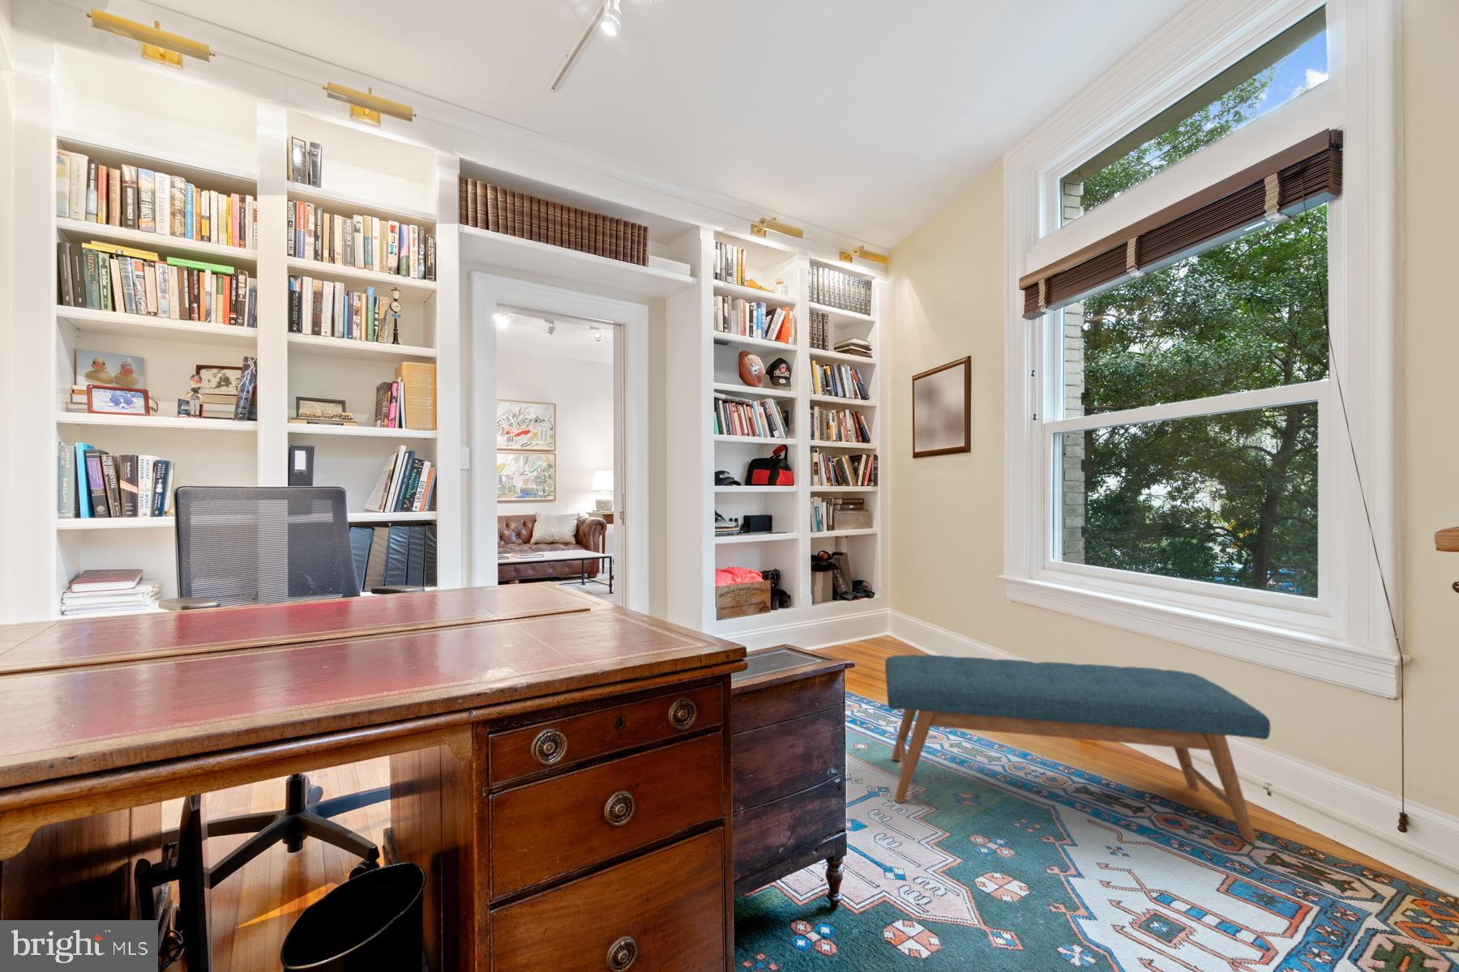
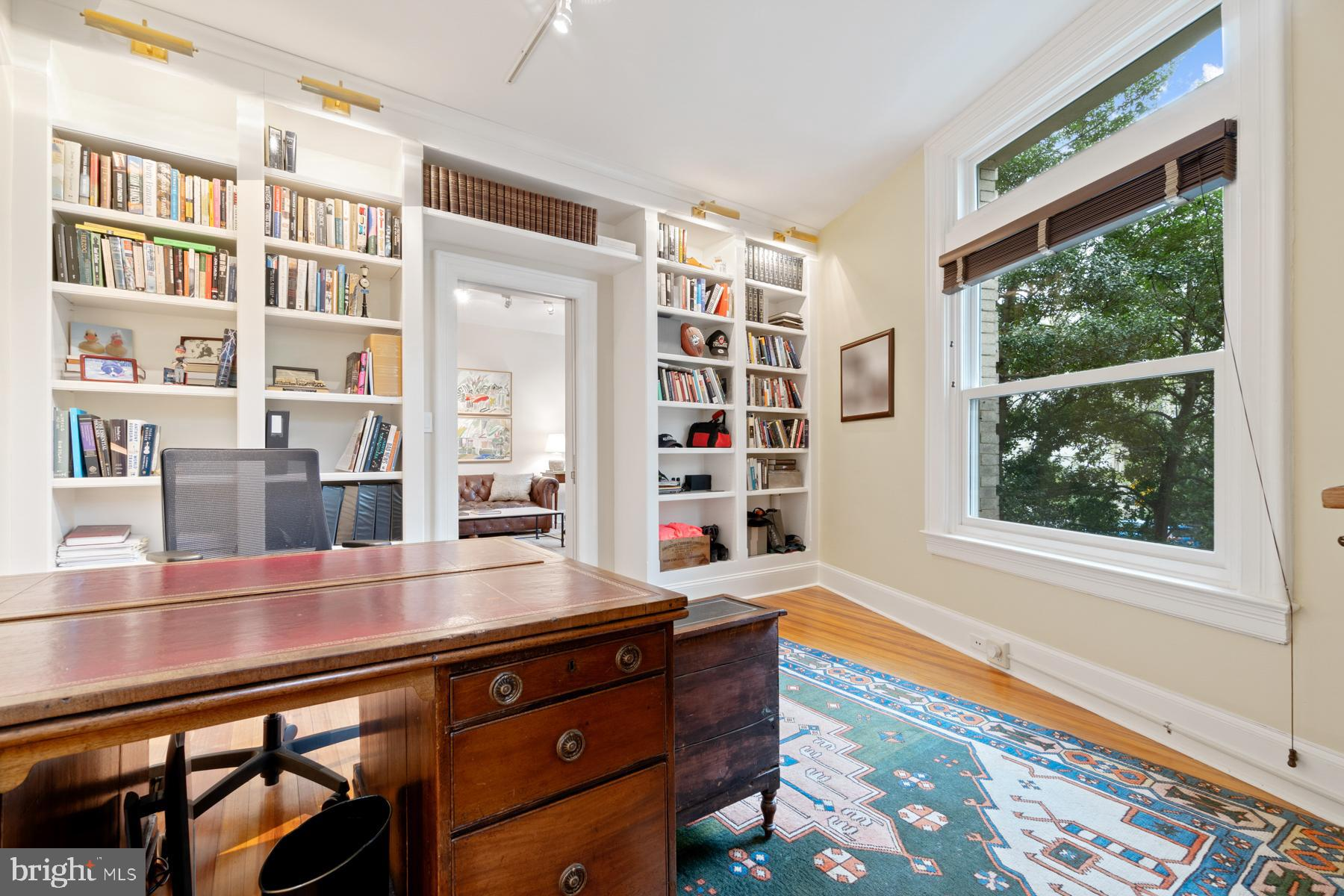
- bench [885,654,1271,844]
